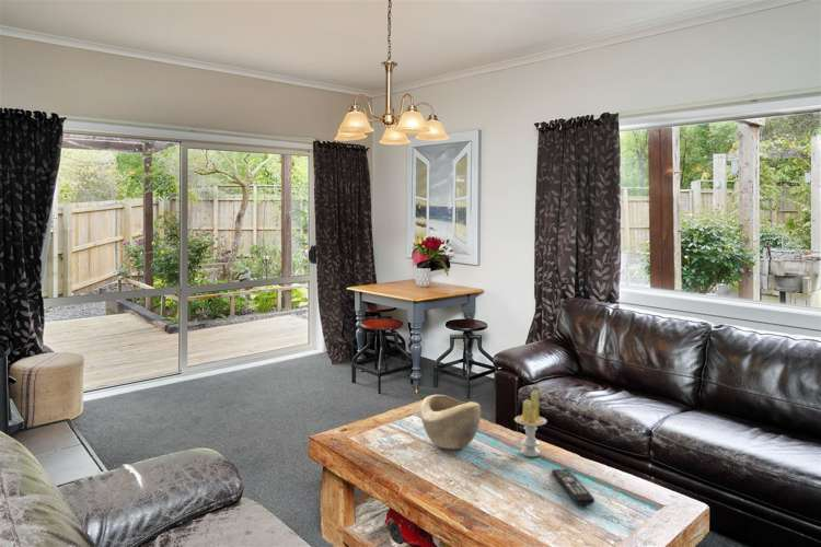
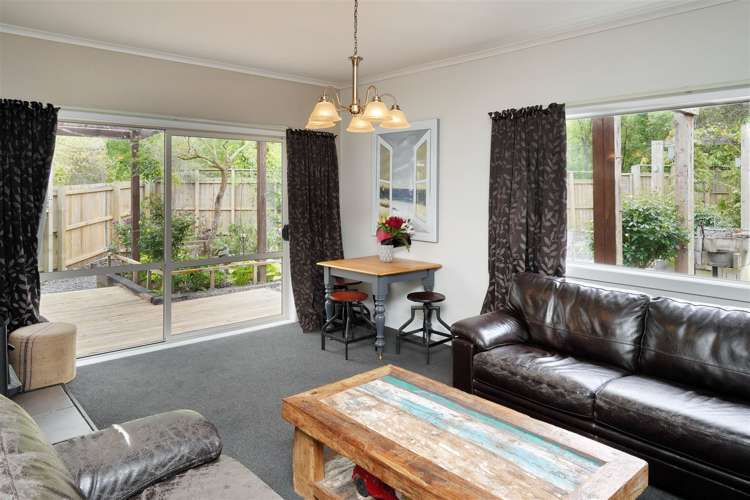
- candle [513,391,548,457]
- decorative bowl [419,394,482,450]
- remote control [551,468,595,507]
